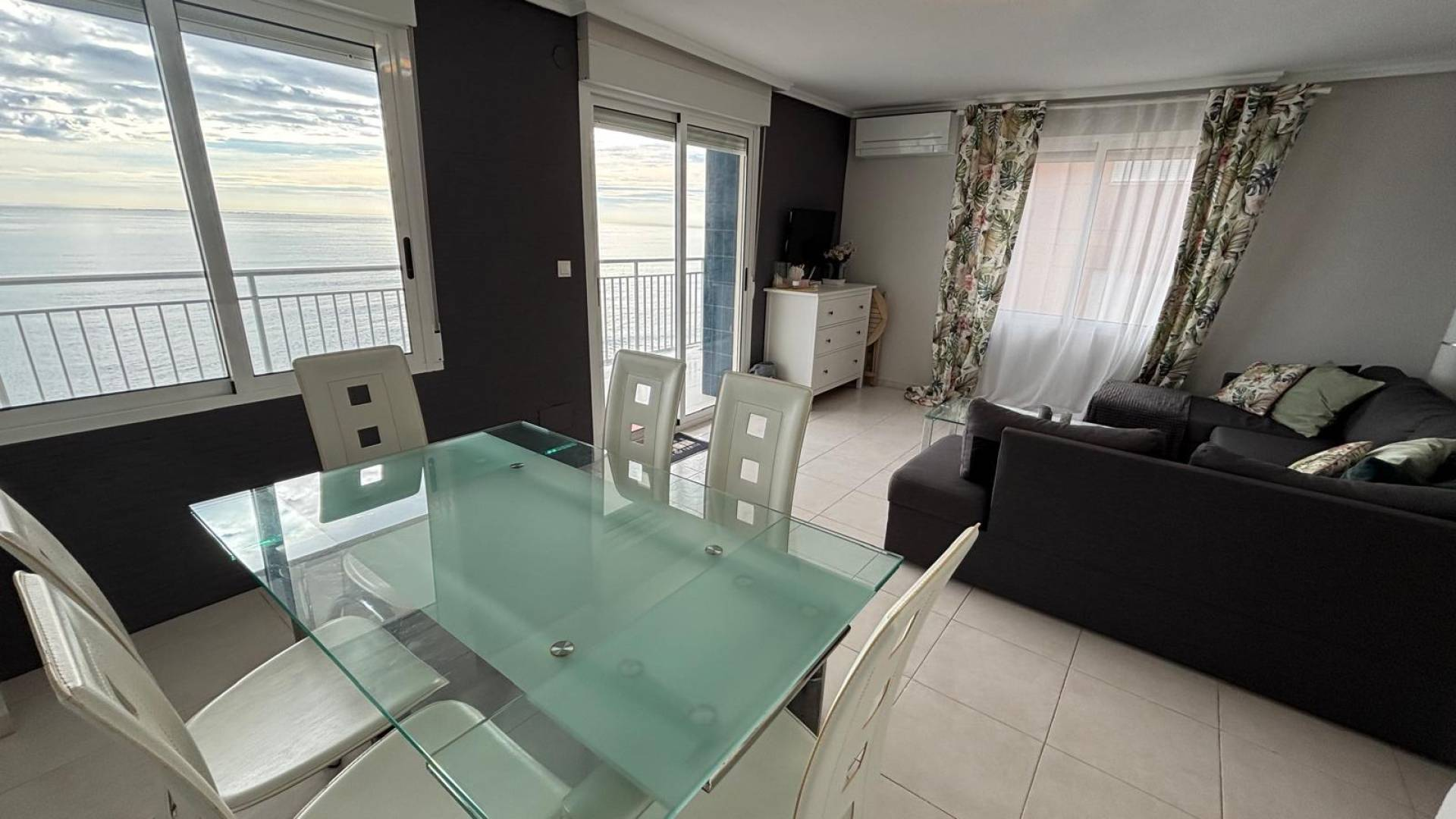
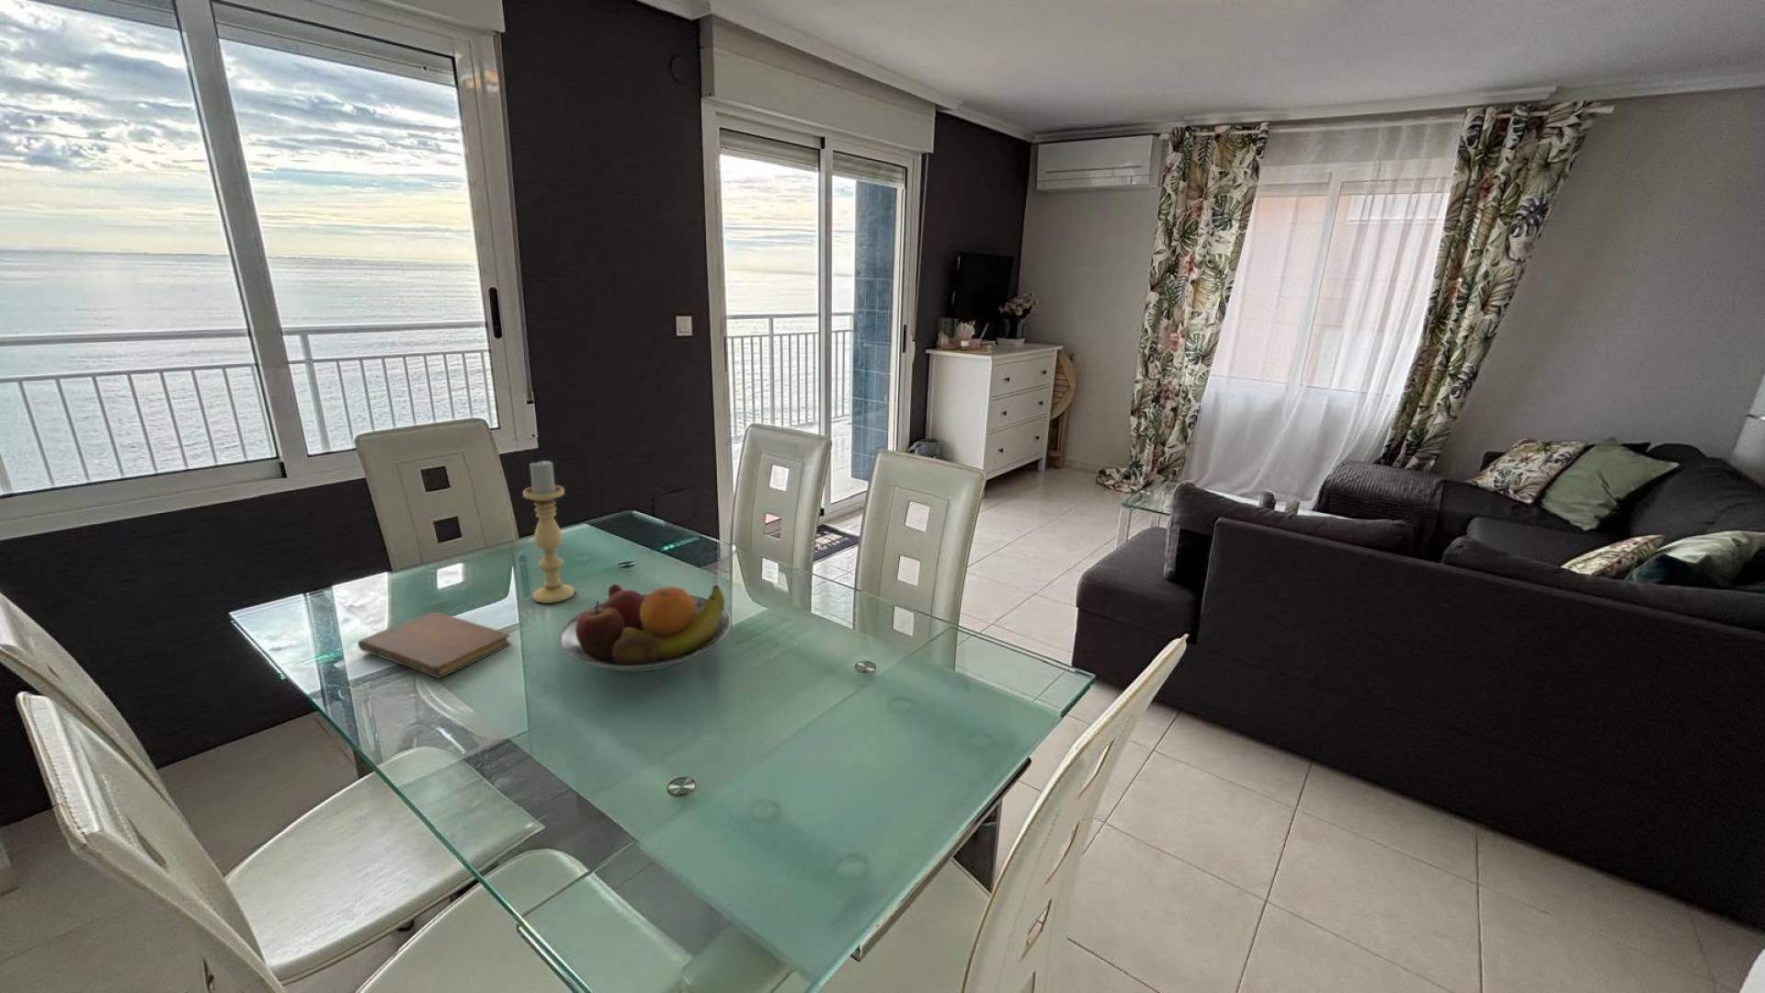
+ notebook [356,611,512,679]
+ candle holder [522,458,576,604]
+ fruit bowl [558,583,732,672]
